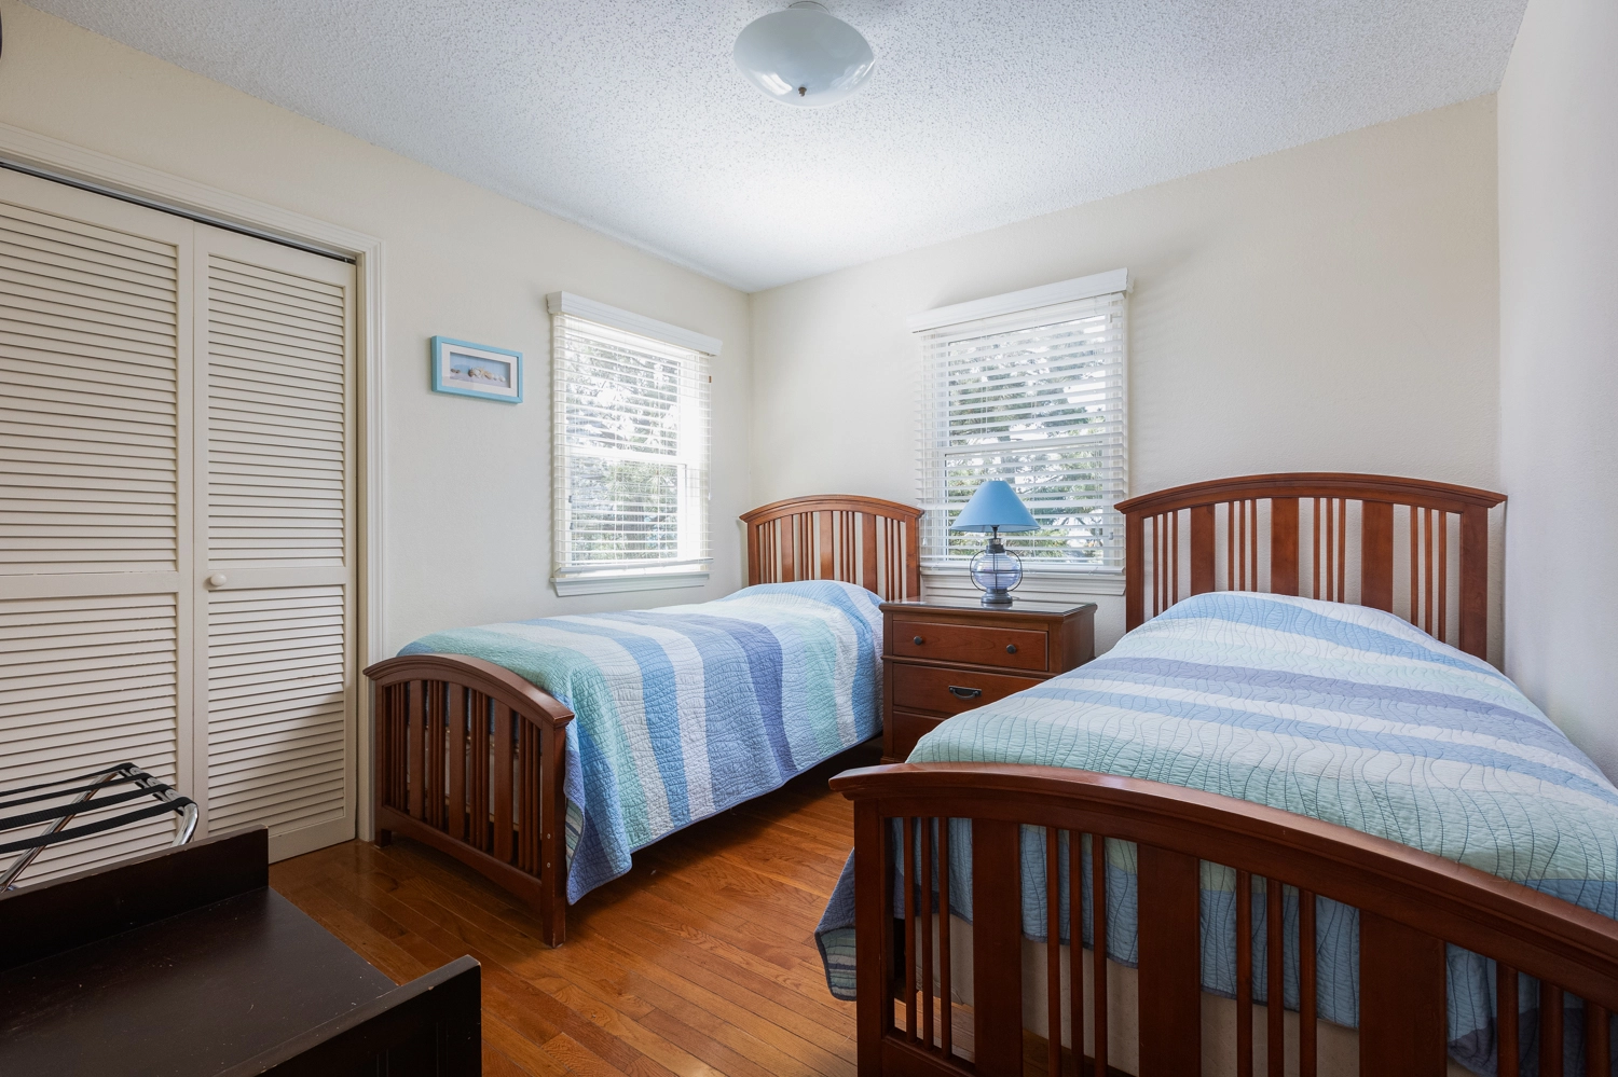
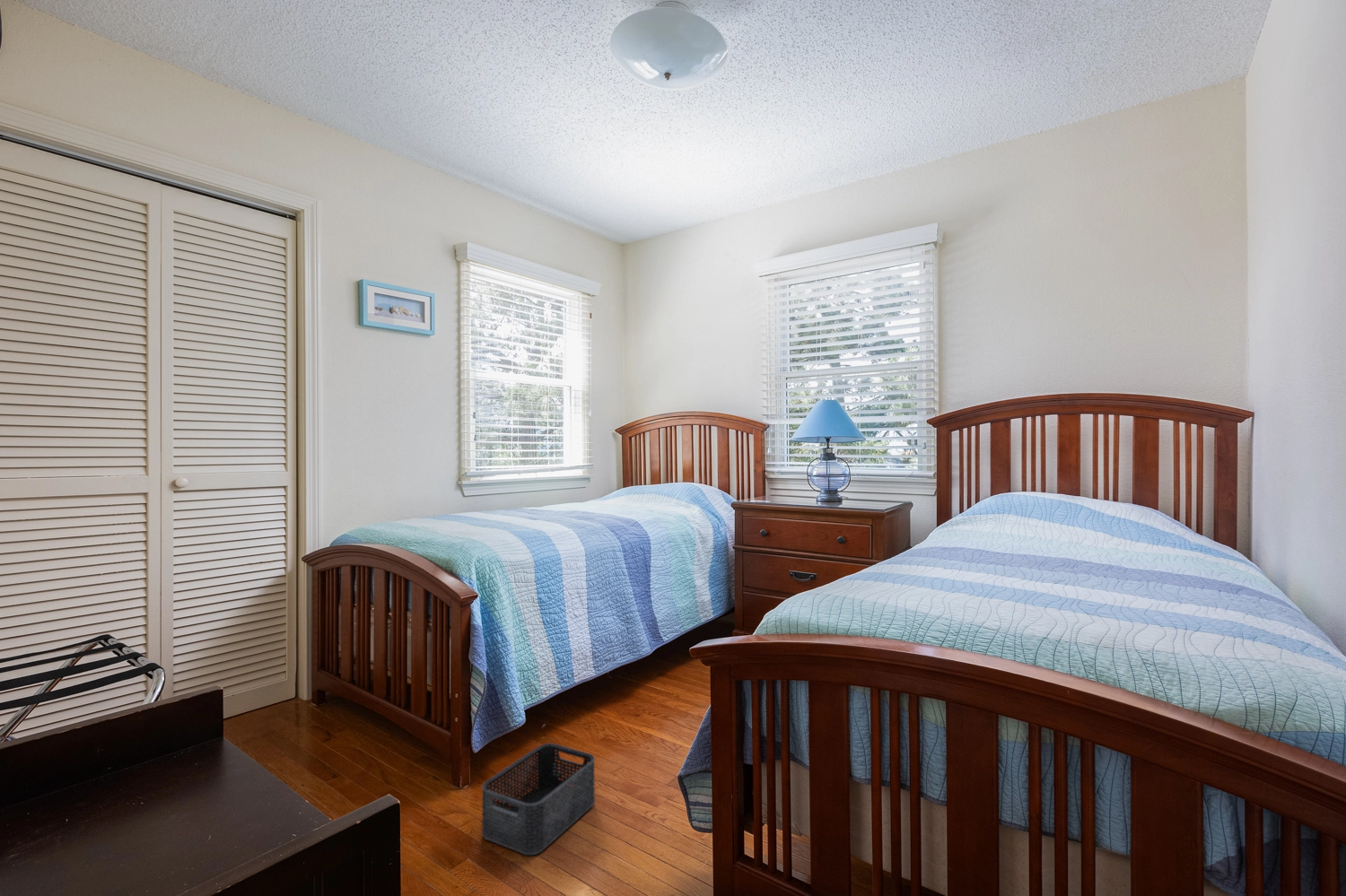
+ storage bin [481,743,596,856]
